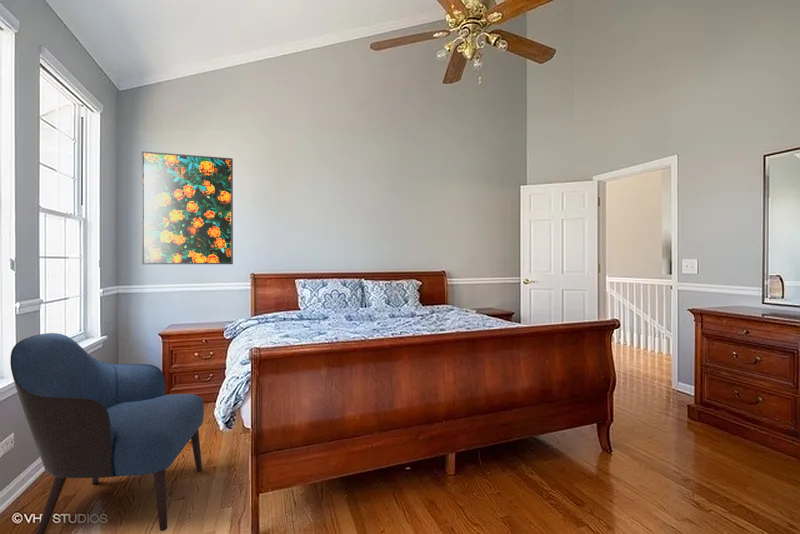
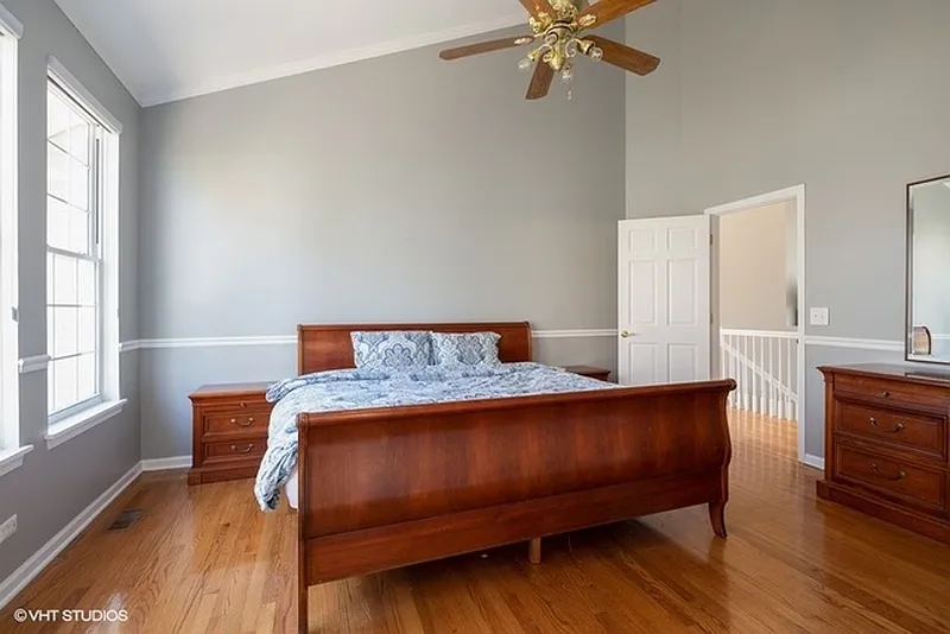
- armchair [9,332,205,534]
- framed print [141,151,234,265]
